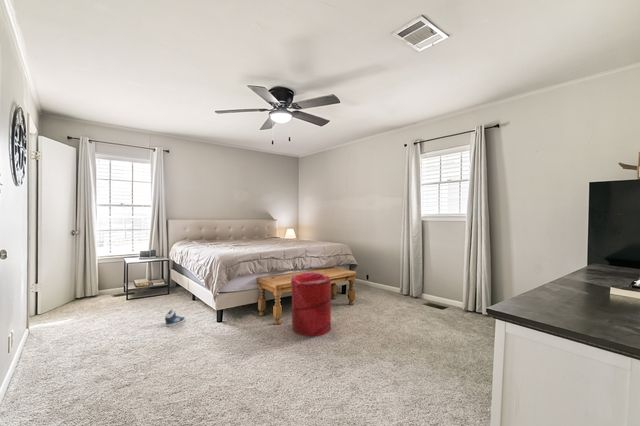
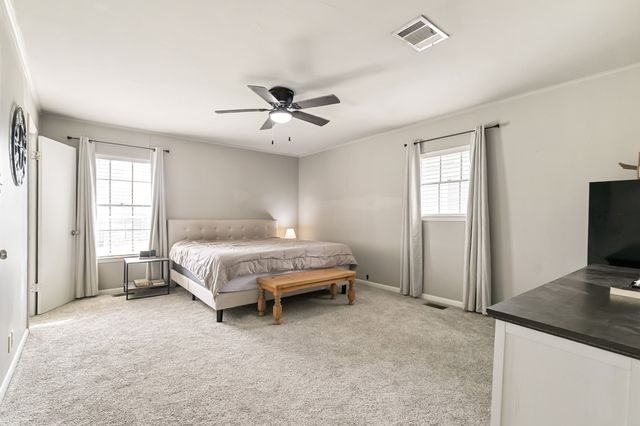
- laundry hamper [290,271,332,337]
- sneaker [164,308,186,327]
